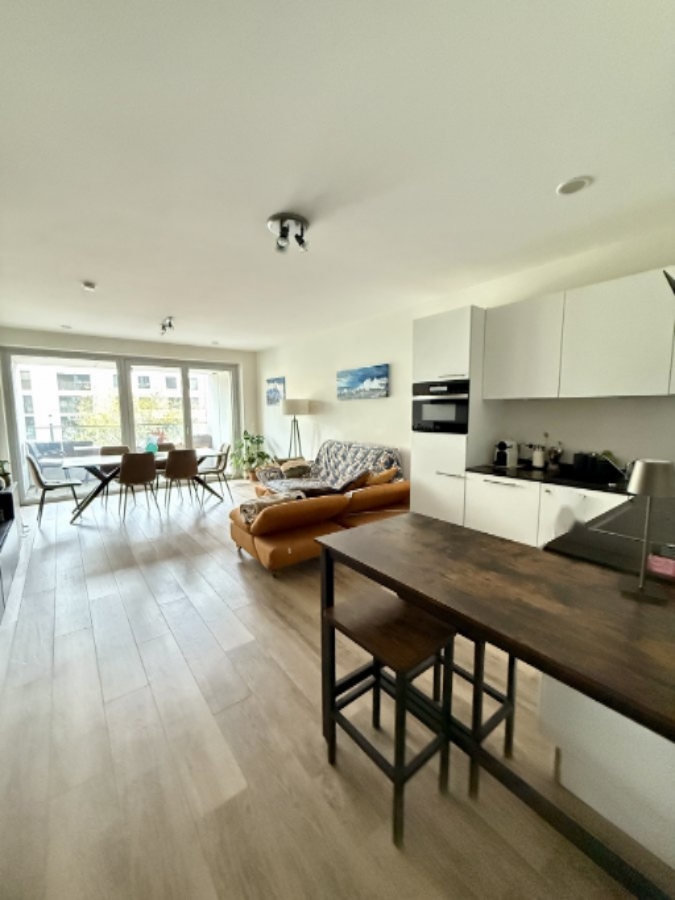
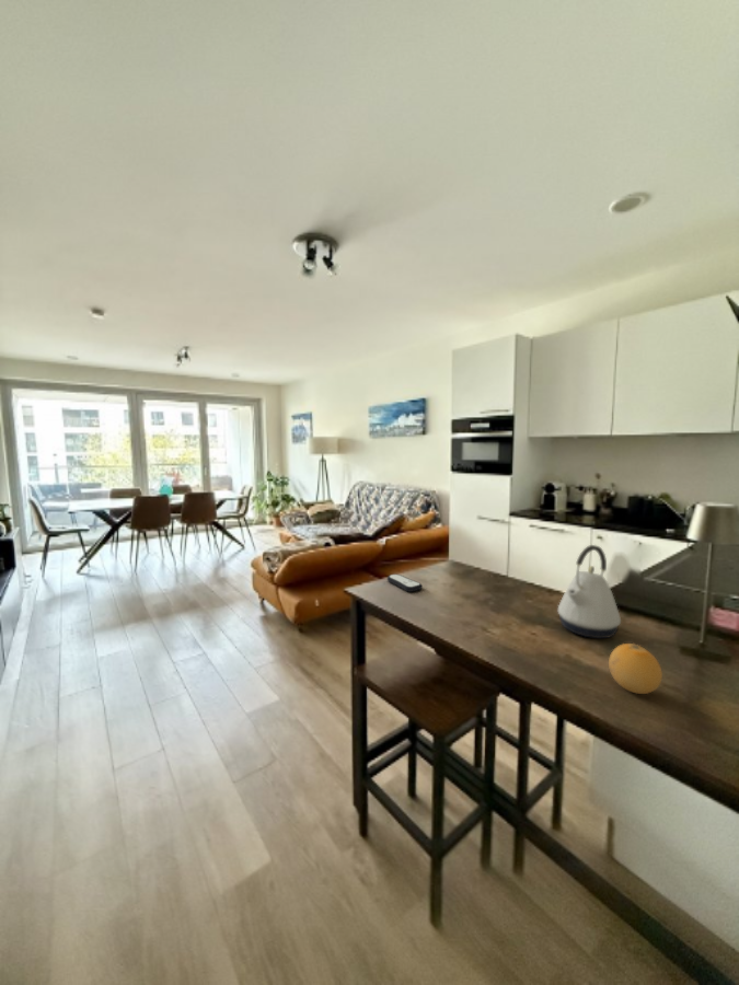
+ fruit [608,642,663,695]
+ kettle [557,544,622,639]
+ remote control [386,573,424,593]
